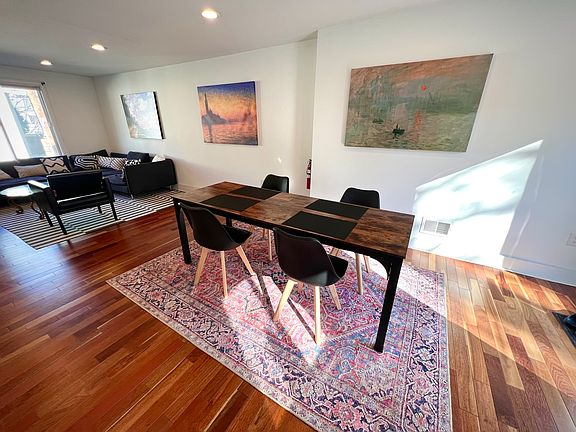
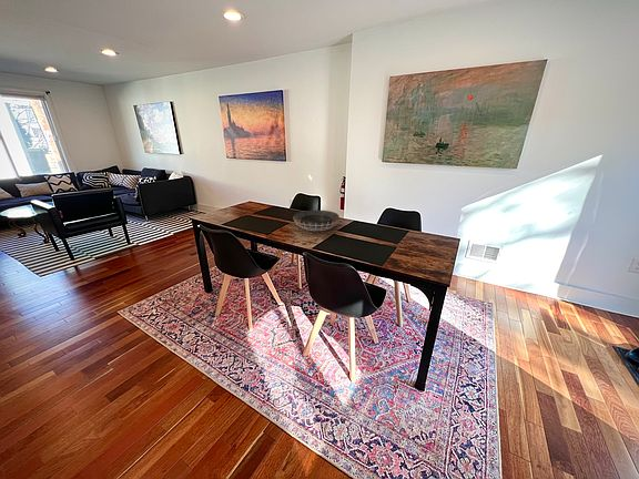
+ decorative bowl [293,210,341,232]
